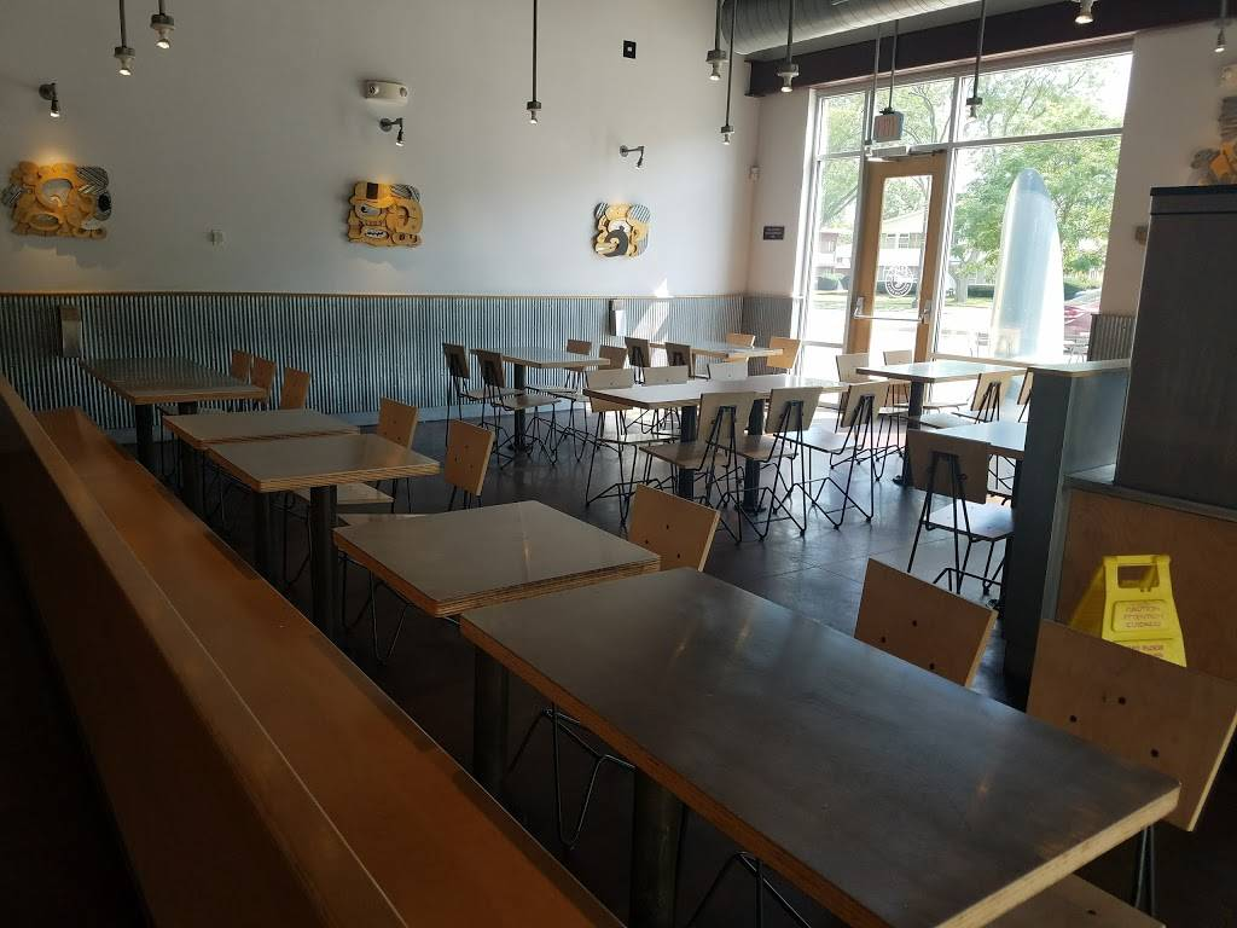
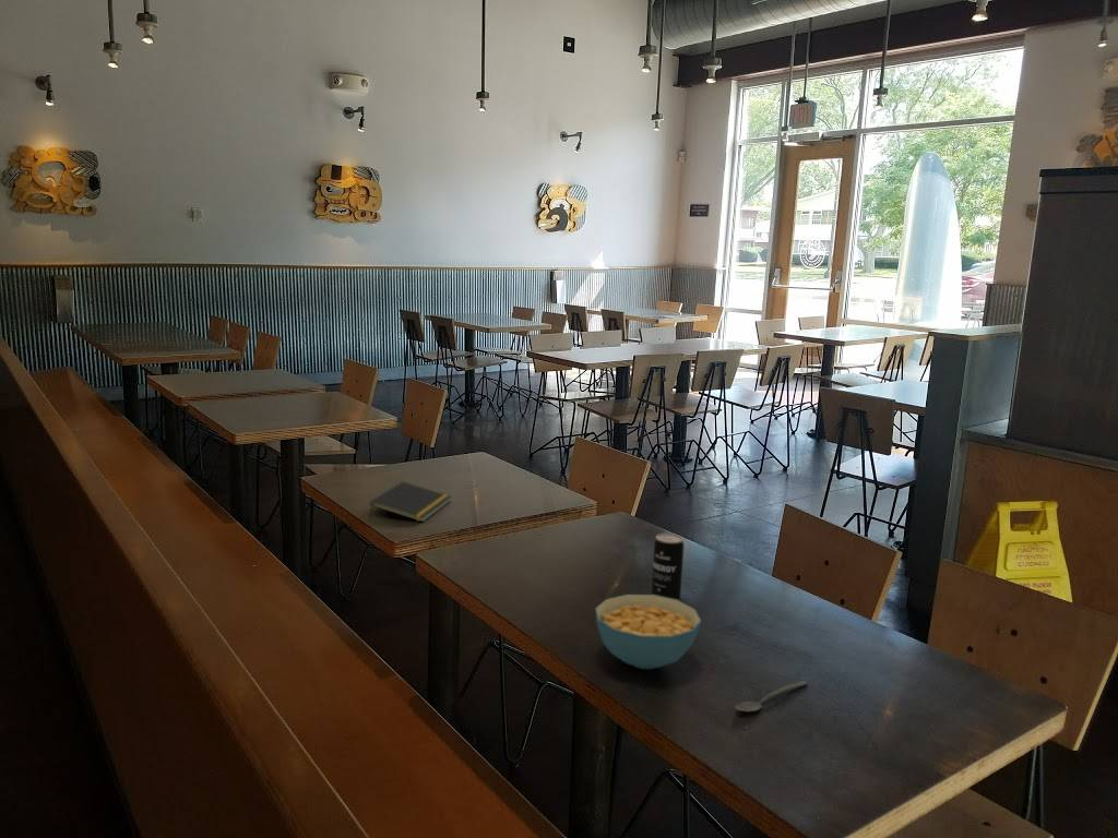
+ spoon [734,680,809,713]
+ cereal bowl [594,594,702,670]
+ beverage can [651,532,685,602]
+ notepad [368,480,453,523]
